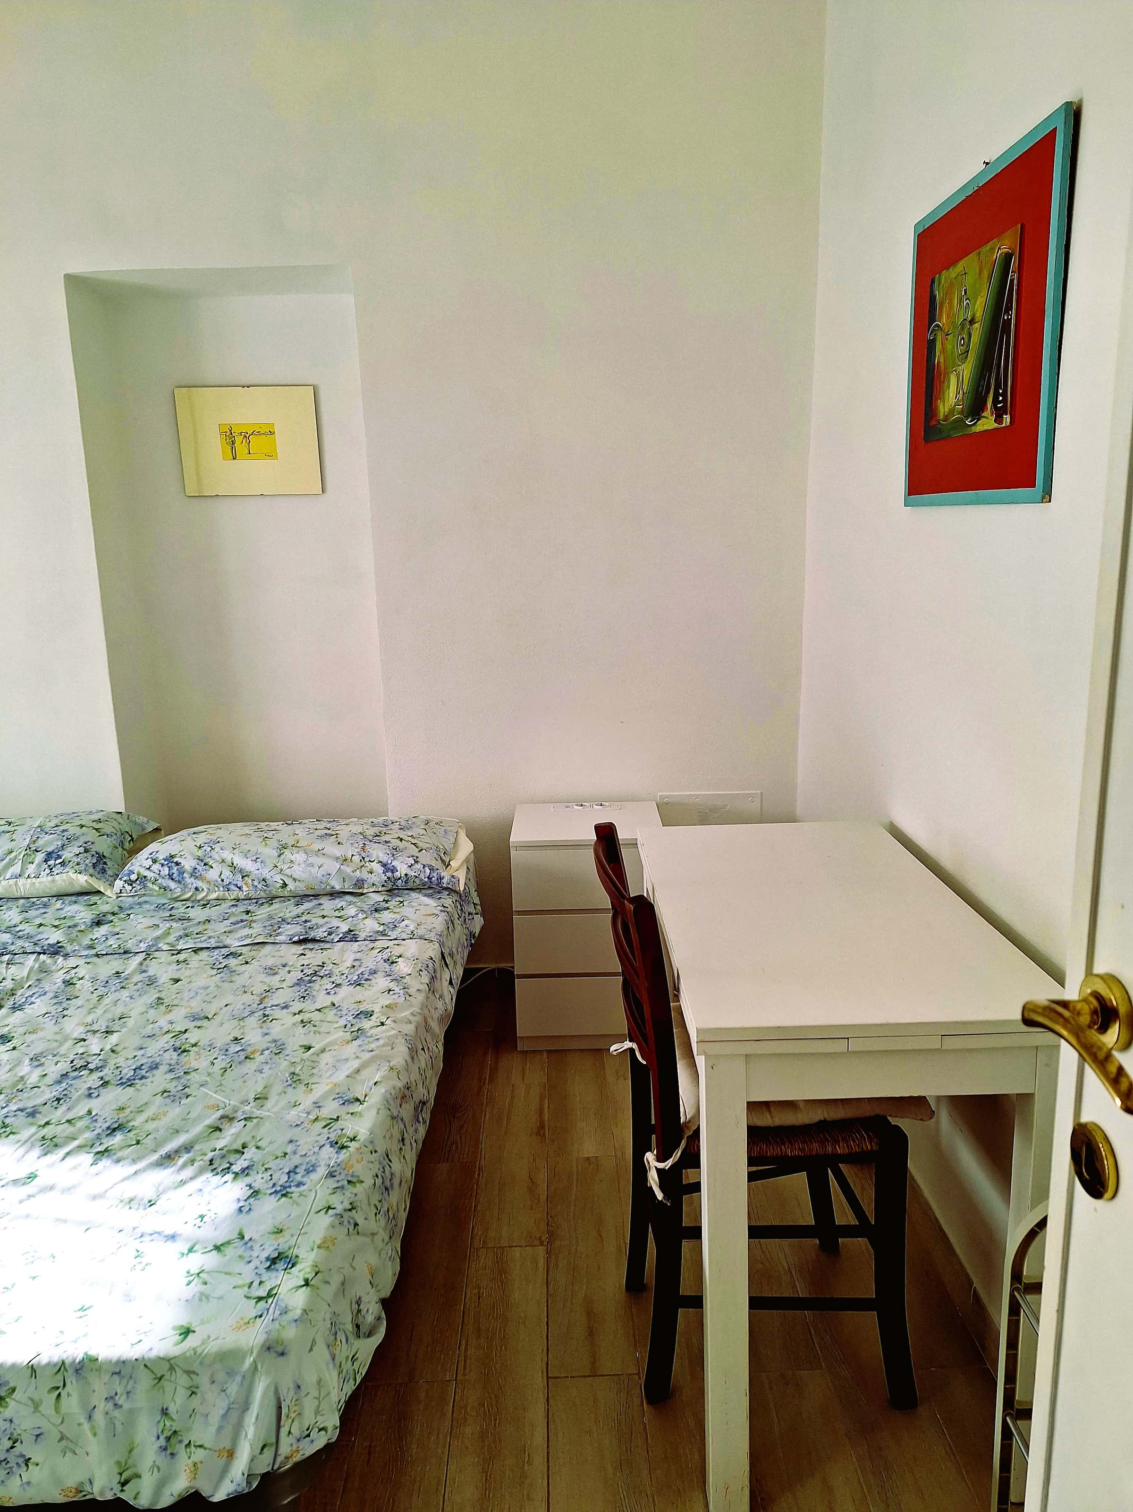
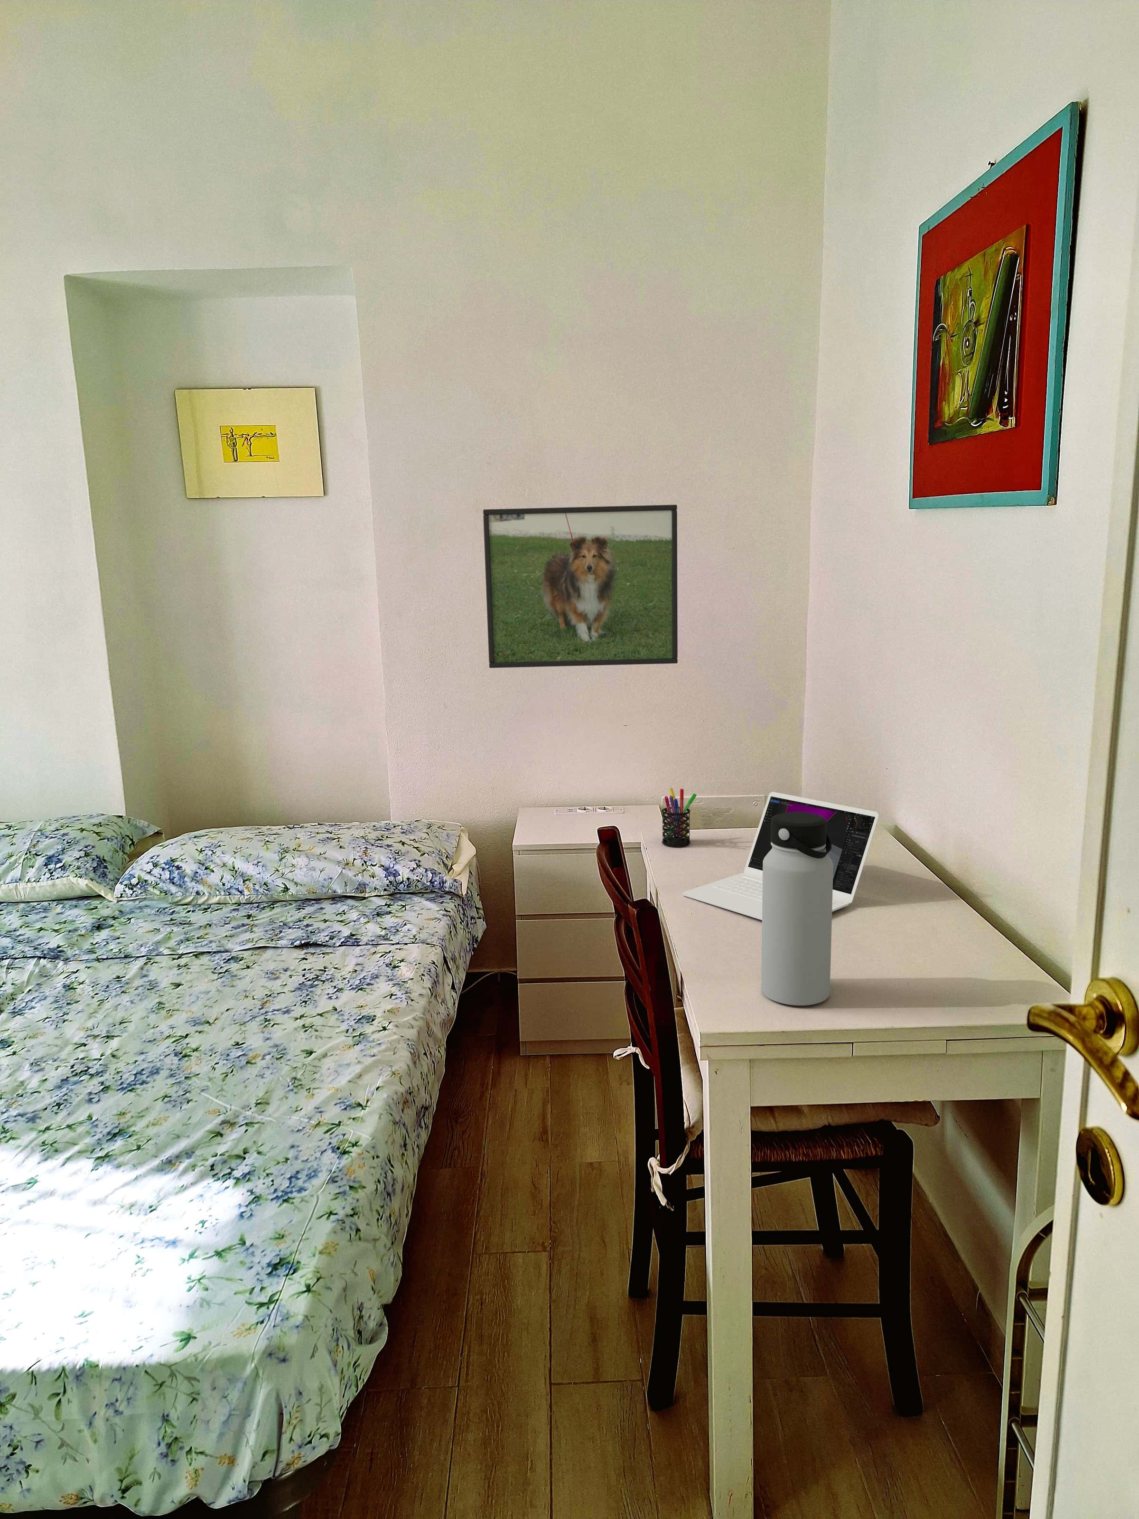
+ pen holder [662,787,698,847]
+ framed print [482,504,678,669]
+ water bottle [761,812,834,1006]
+ laptop [682,792,879,921]
